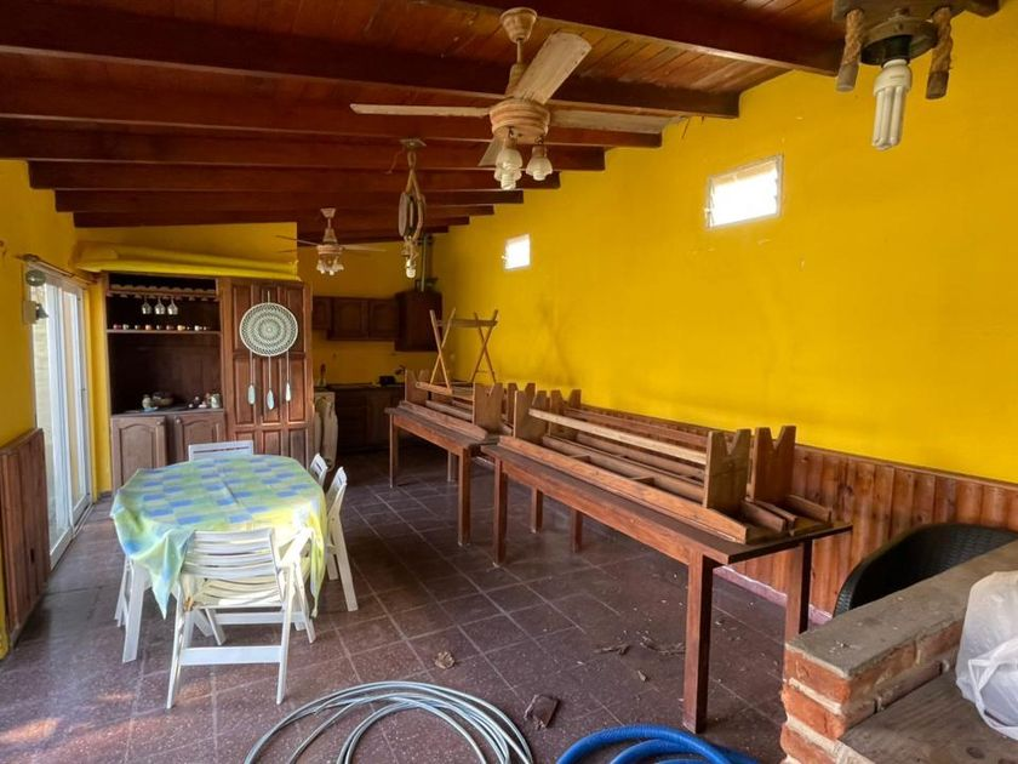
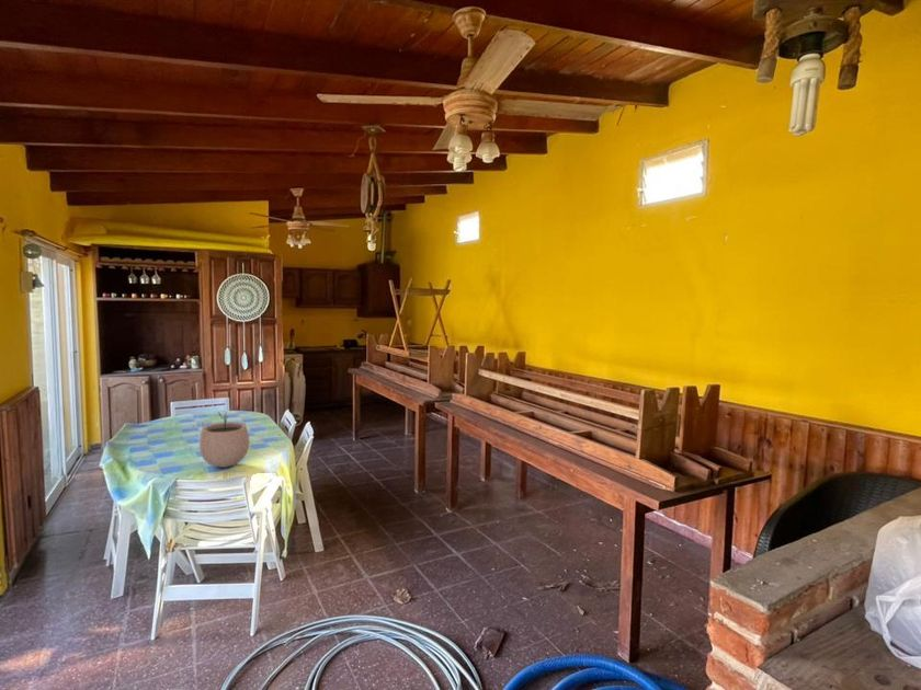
+ plant pot [198,411,250,469]
